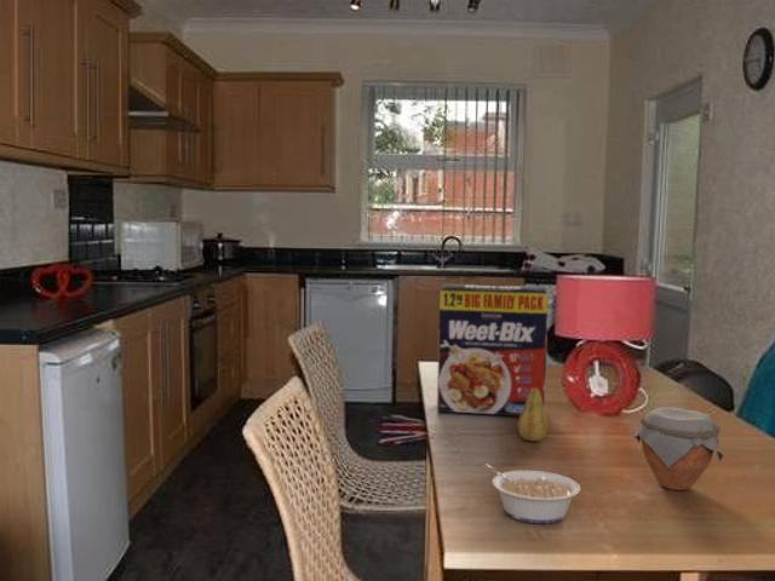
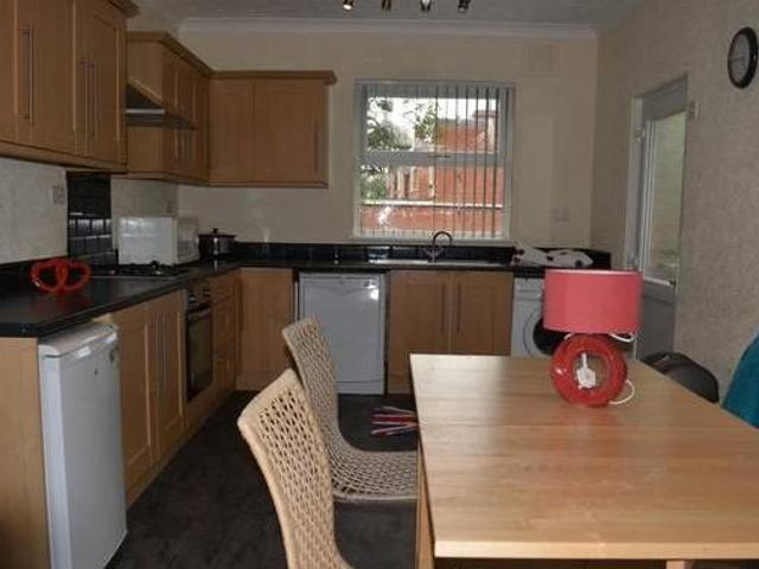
- legume [482,462,581,525]
- jar [632,405,725,491]
- fruit [516,387,550,442]
- cereal box [436,282,549,418]
